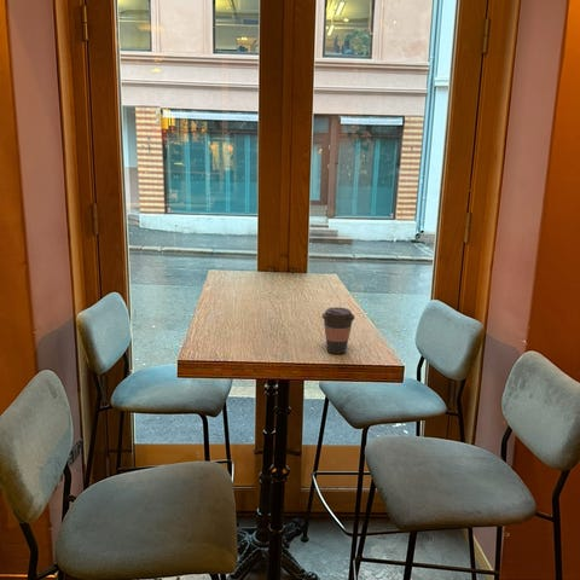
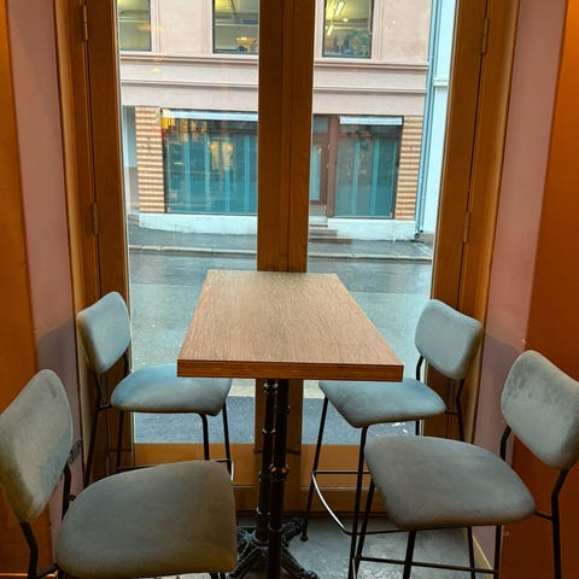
- coffee cup [320,306,356,355]
